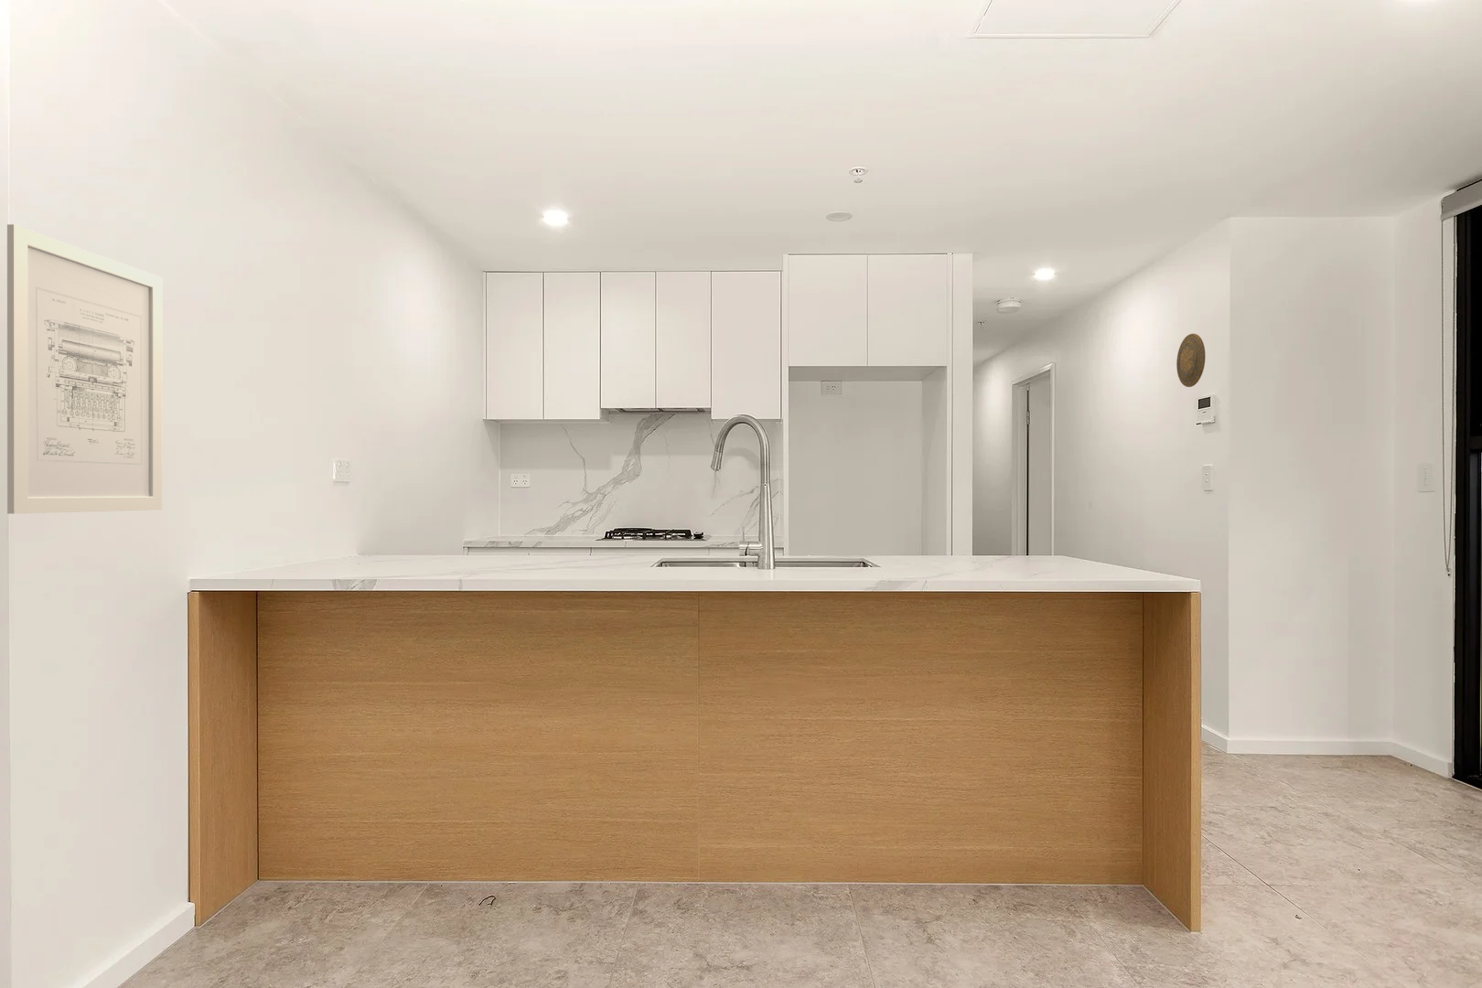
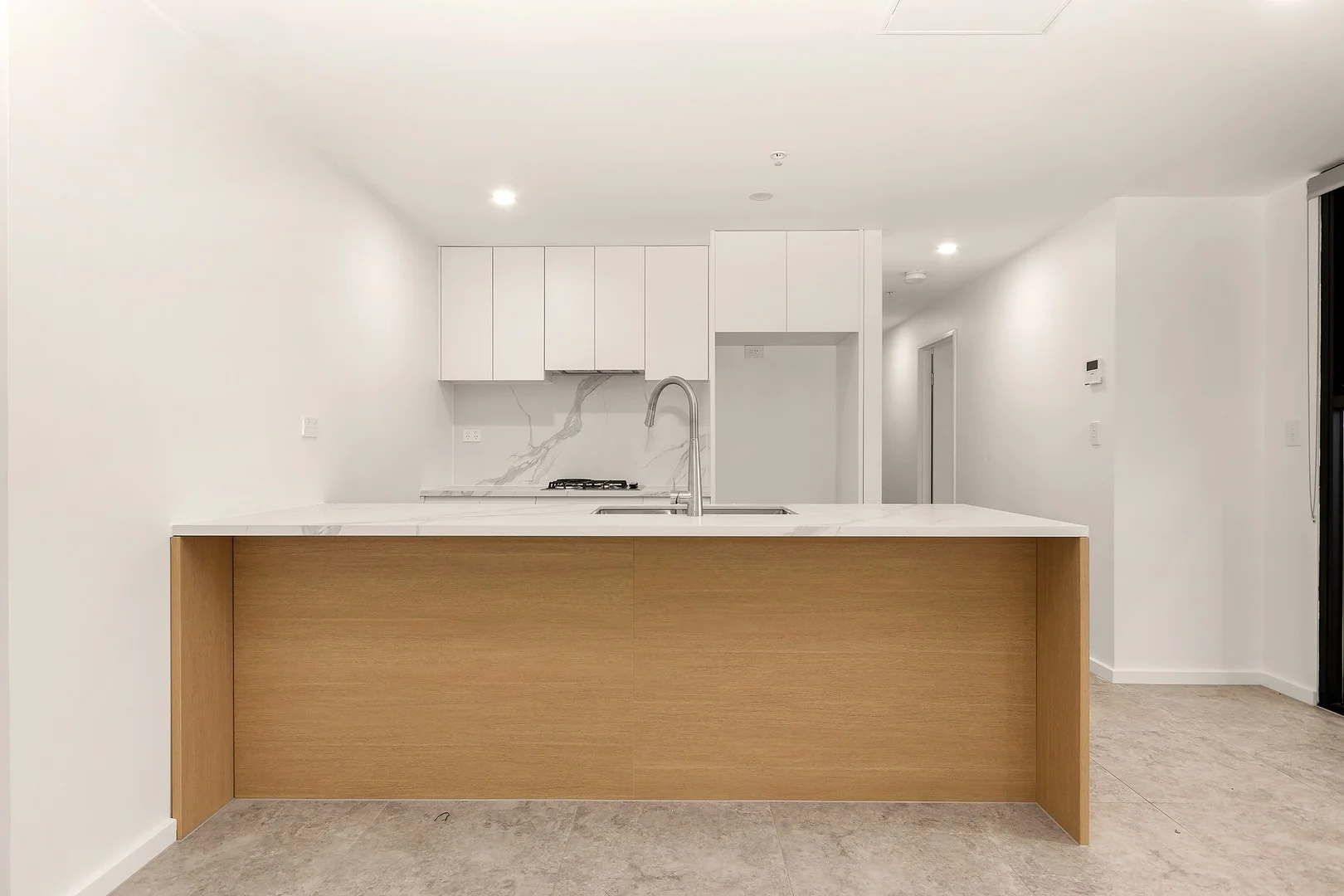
- wall art [7,223,163,515]
- decorative plate [1175,333,1205,388]
